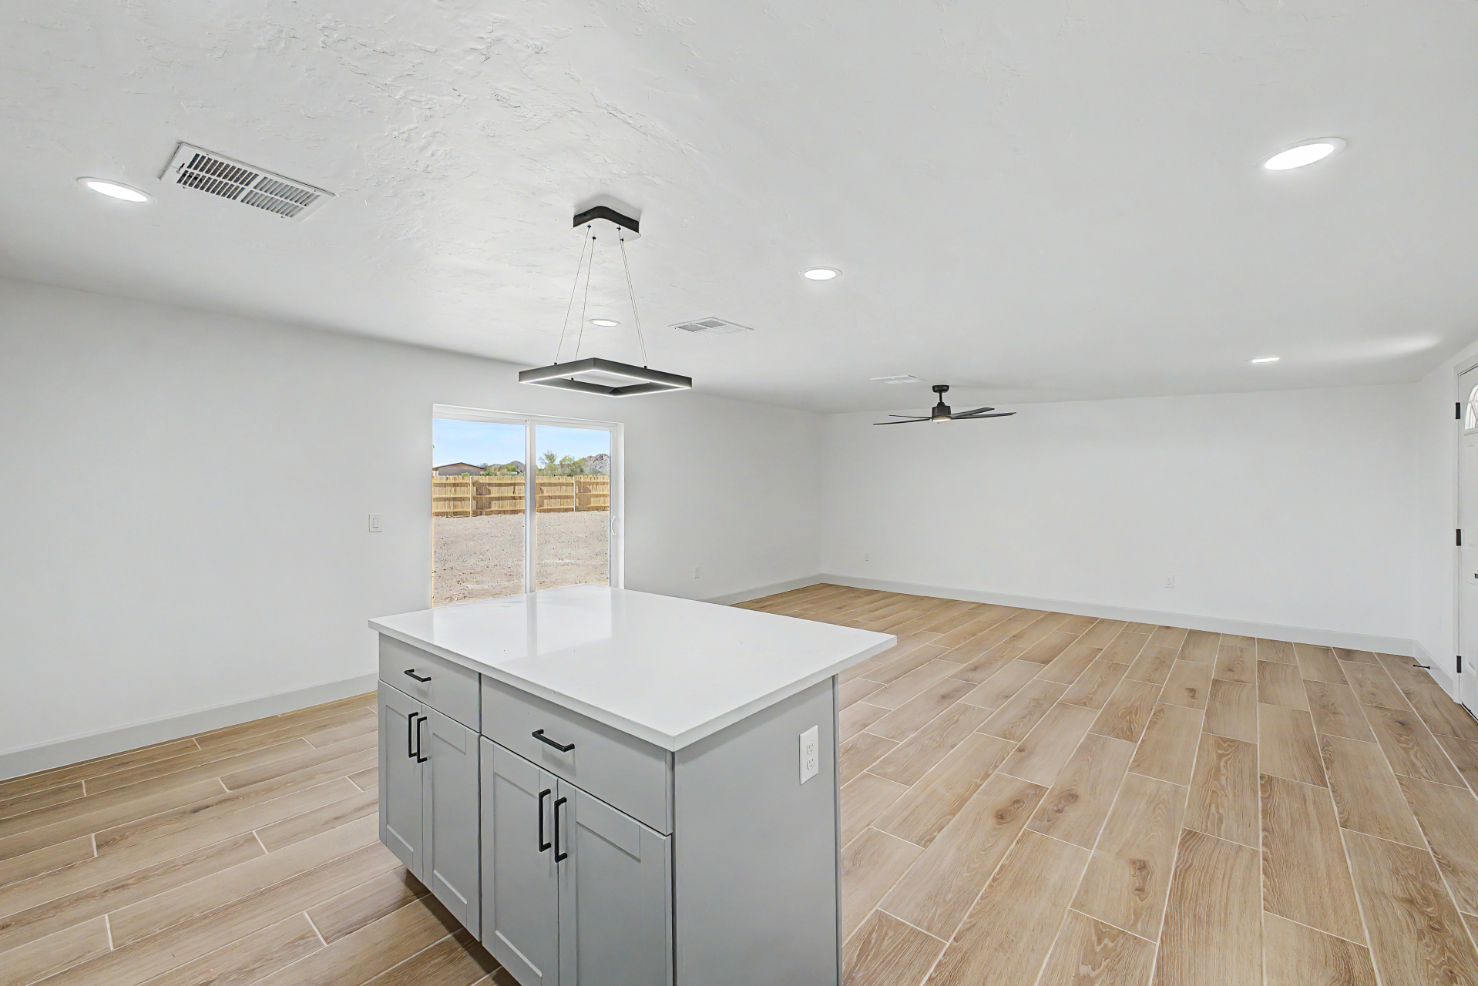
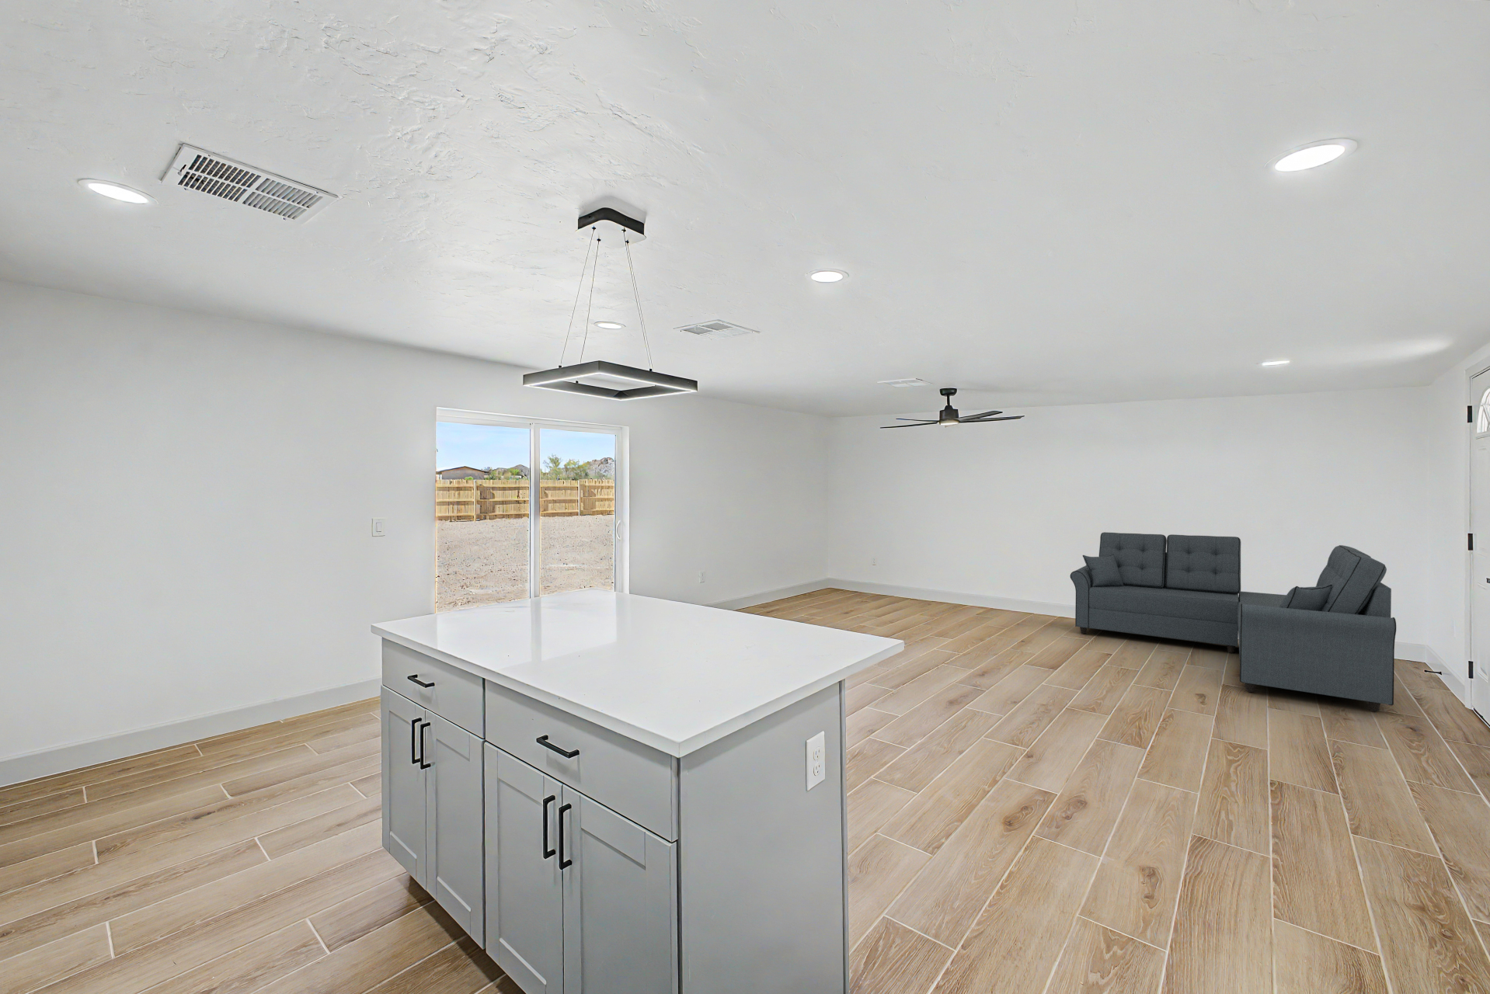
+ sofa [1070,531,1397,713]
